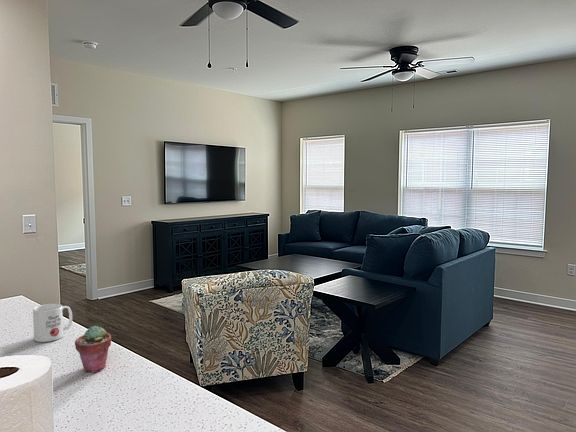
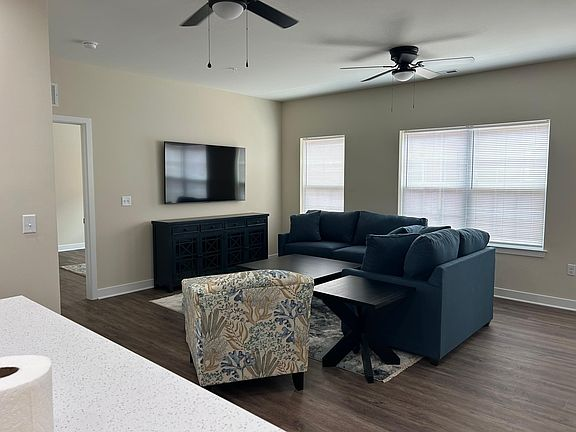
- potted succulent [74,325,112,373]
- mug [32,303,73,343]
